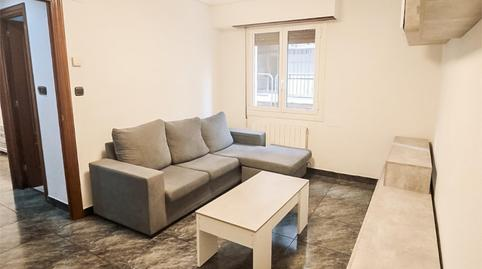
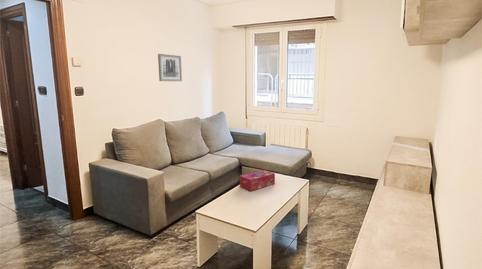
+ tissue box [239,169,276,192]
+ wall art [157,53,183,82]
